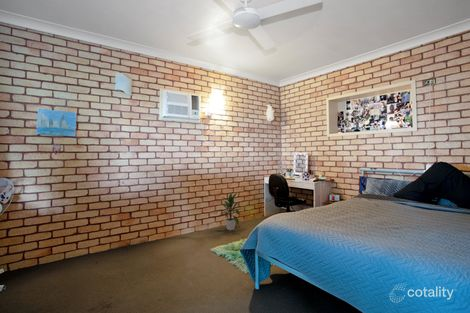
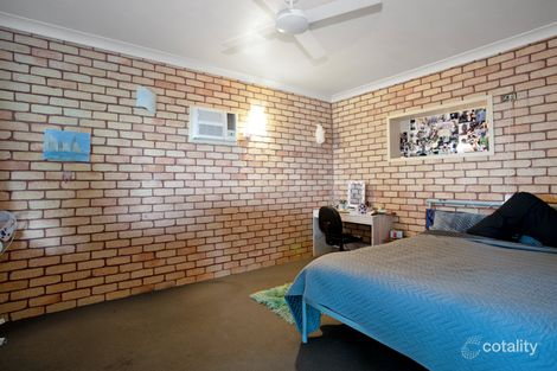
- indoor plant [216,191,243,231]
